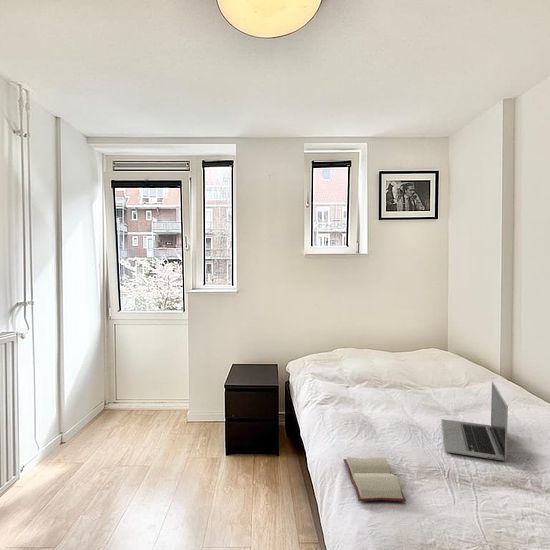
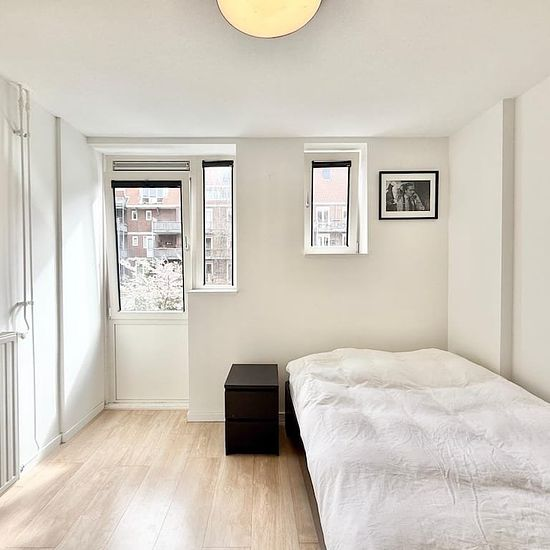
- laptop [440,380,509,461]
- hardback book [342,456,407,502]
